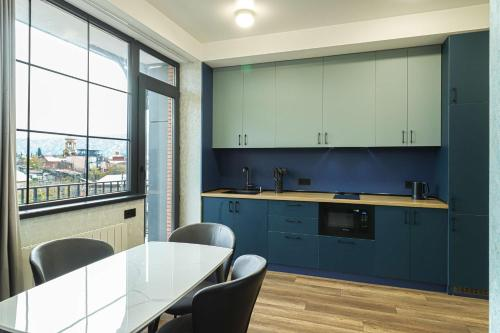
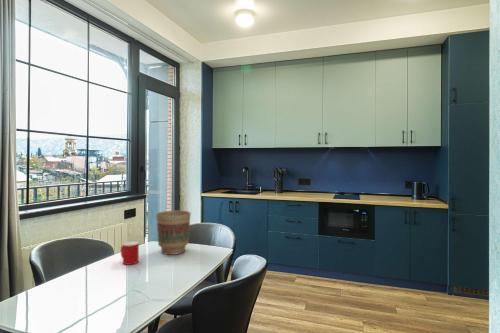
+ flower pot [155,210,192,256]
+ cup [120,241,140,266]
